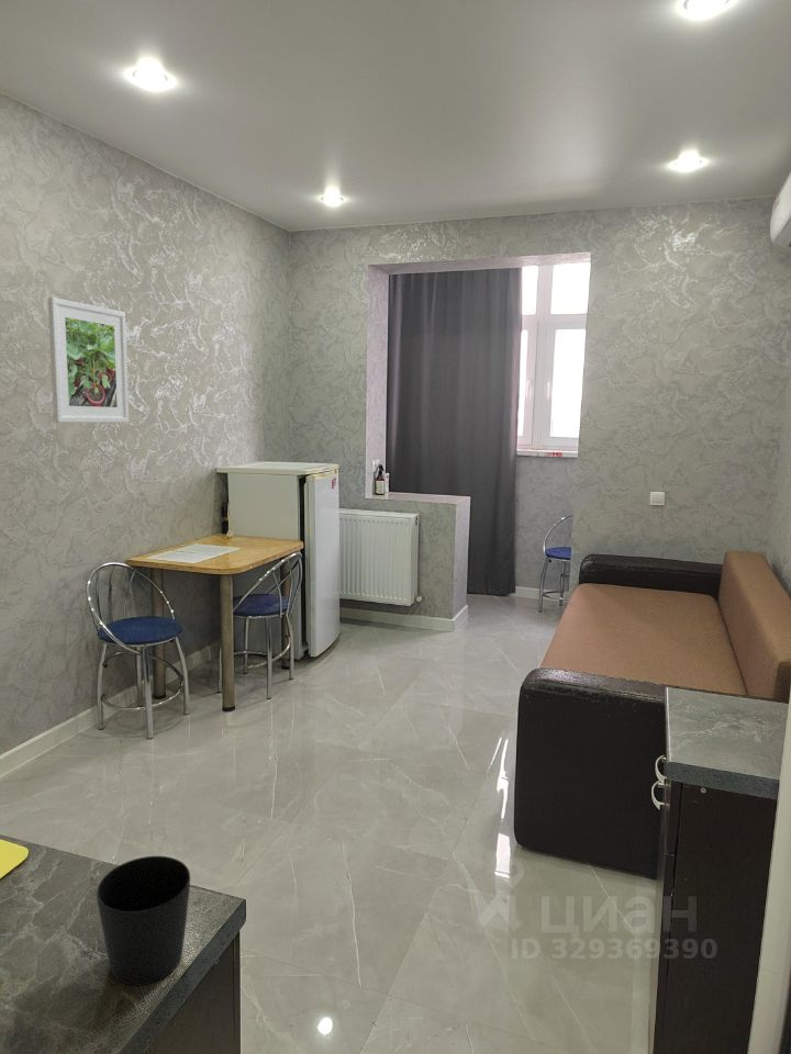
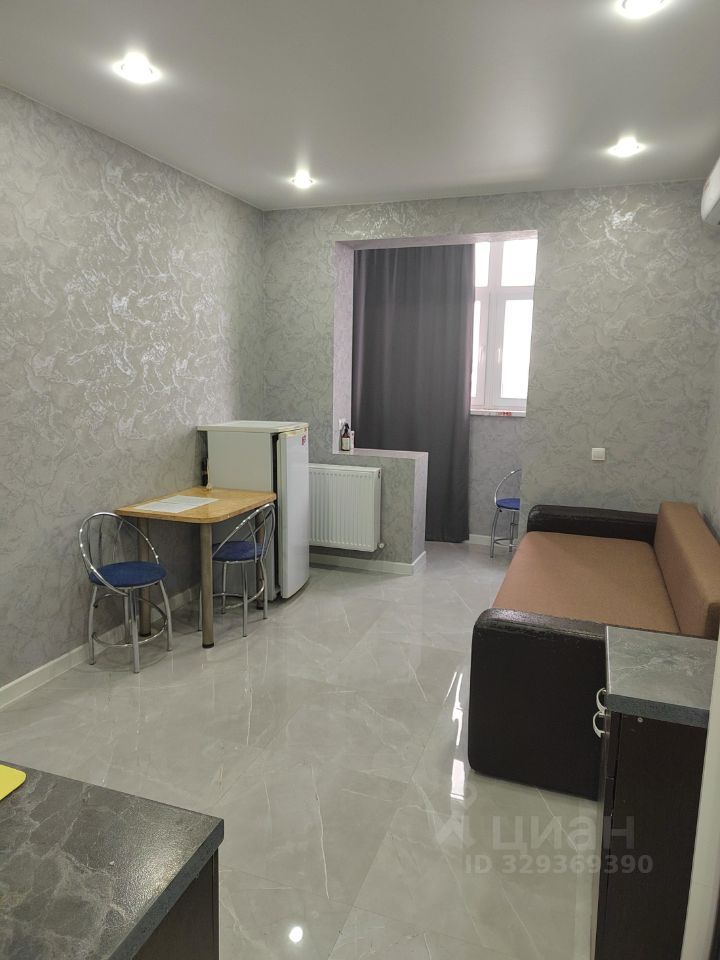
- cup [96,855,191,987]
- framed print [47,296,130,424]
